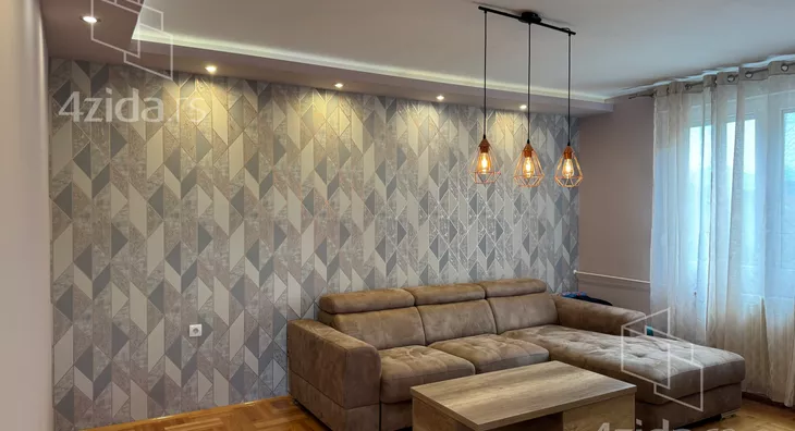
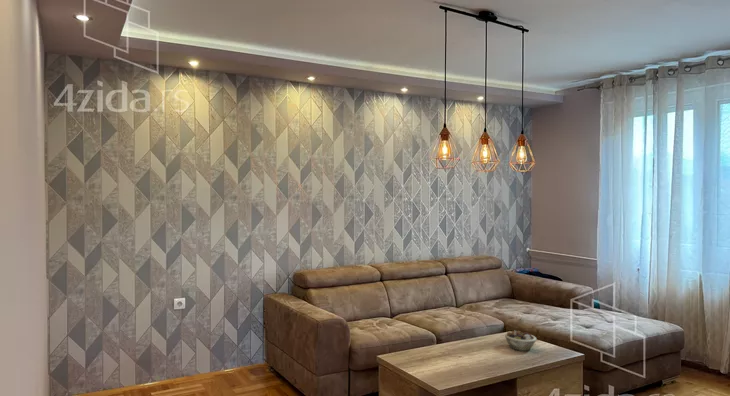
+ succulent planter [504,330,537,352]
